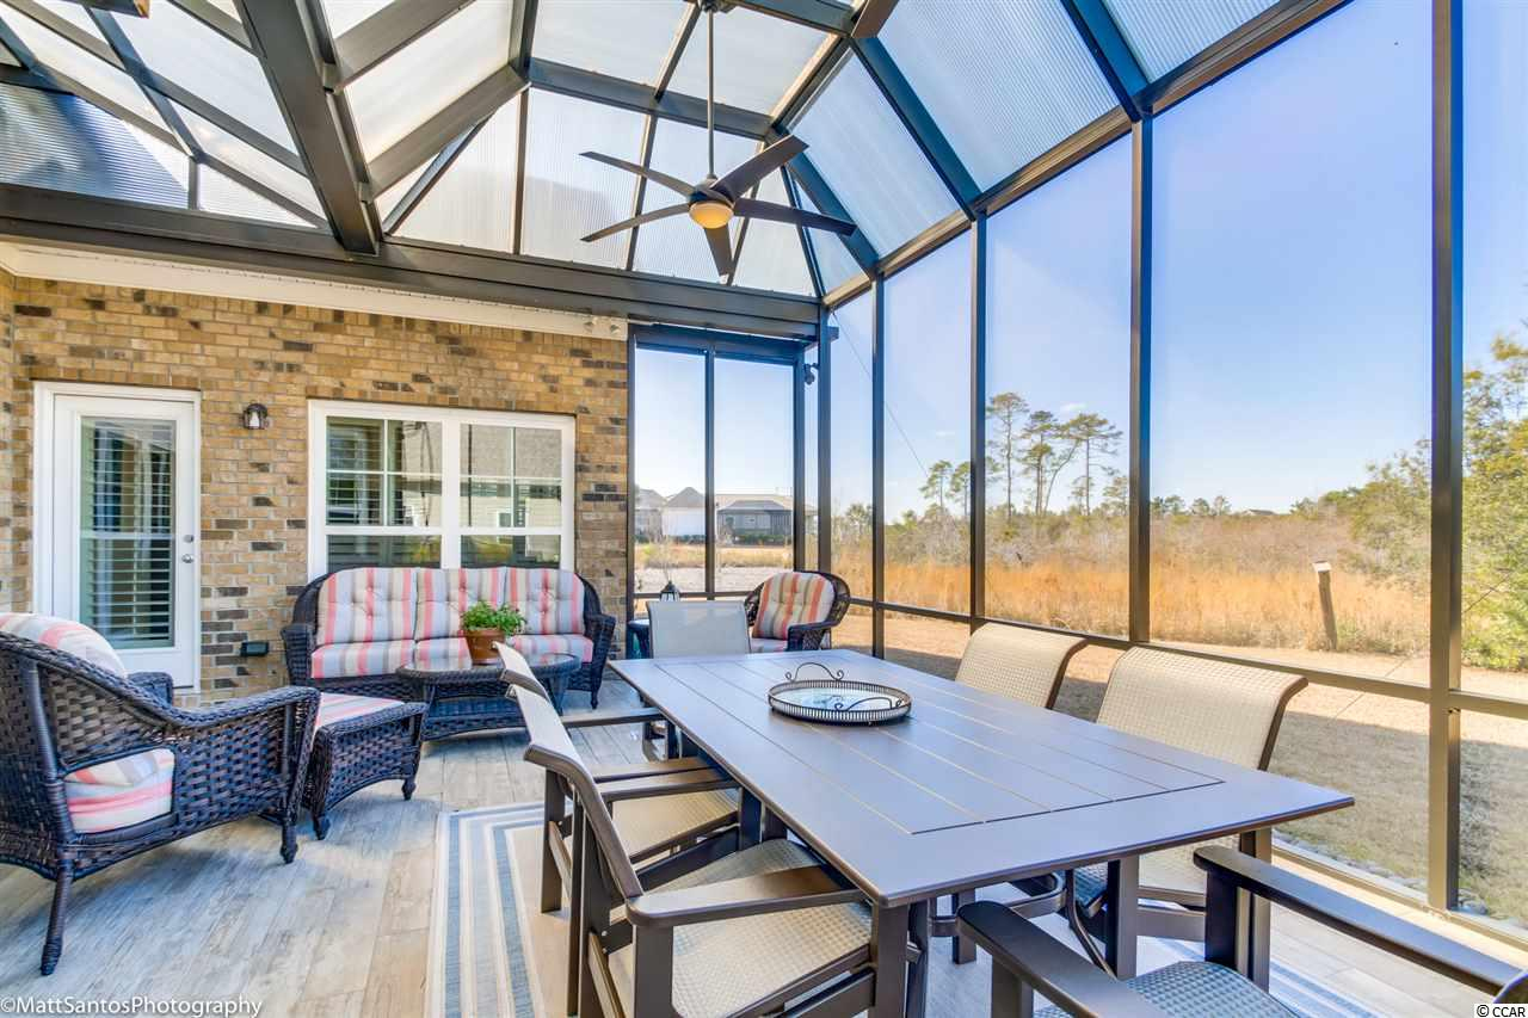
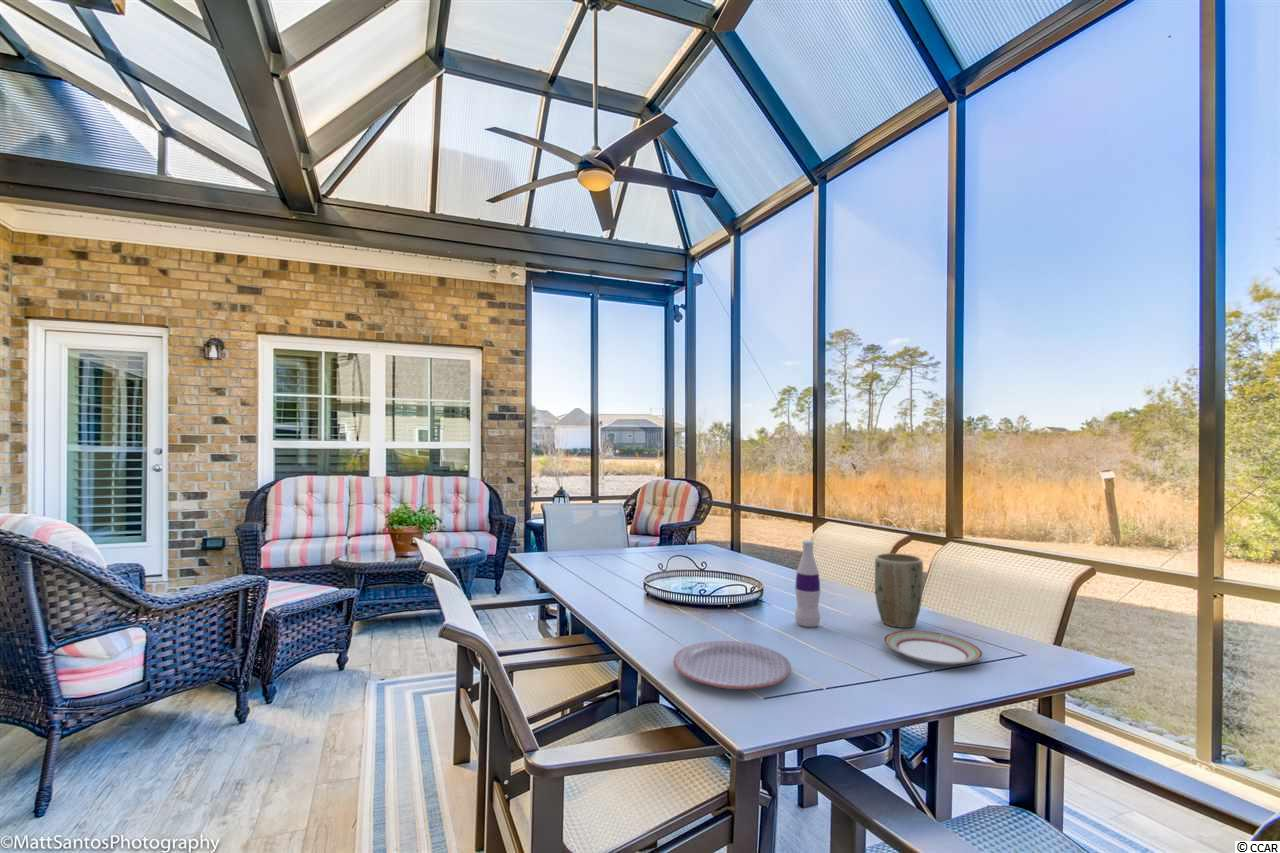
+ plant pot [874,552,924,629]
+ plate [672,640,793,690]
+ bottle [794,539,822,628]
+ plate [883,629,984,666]
